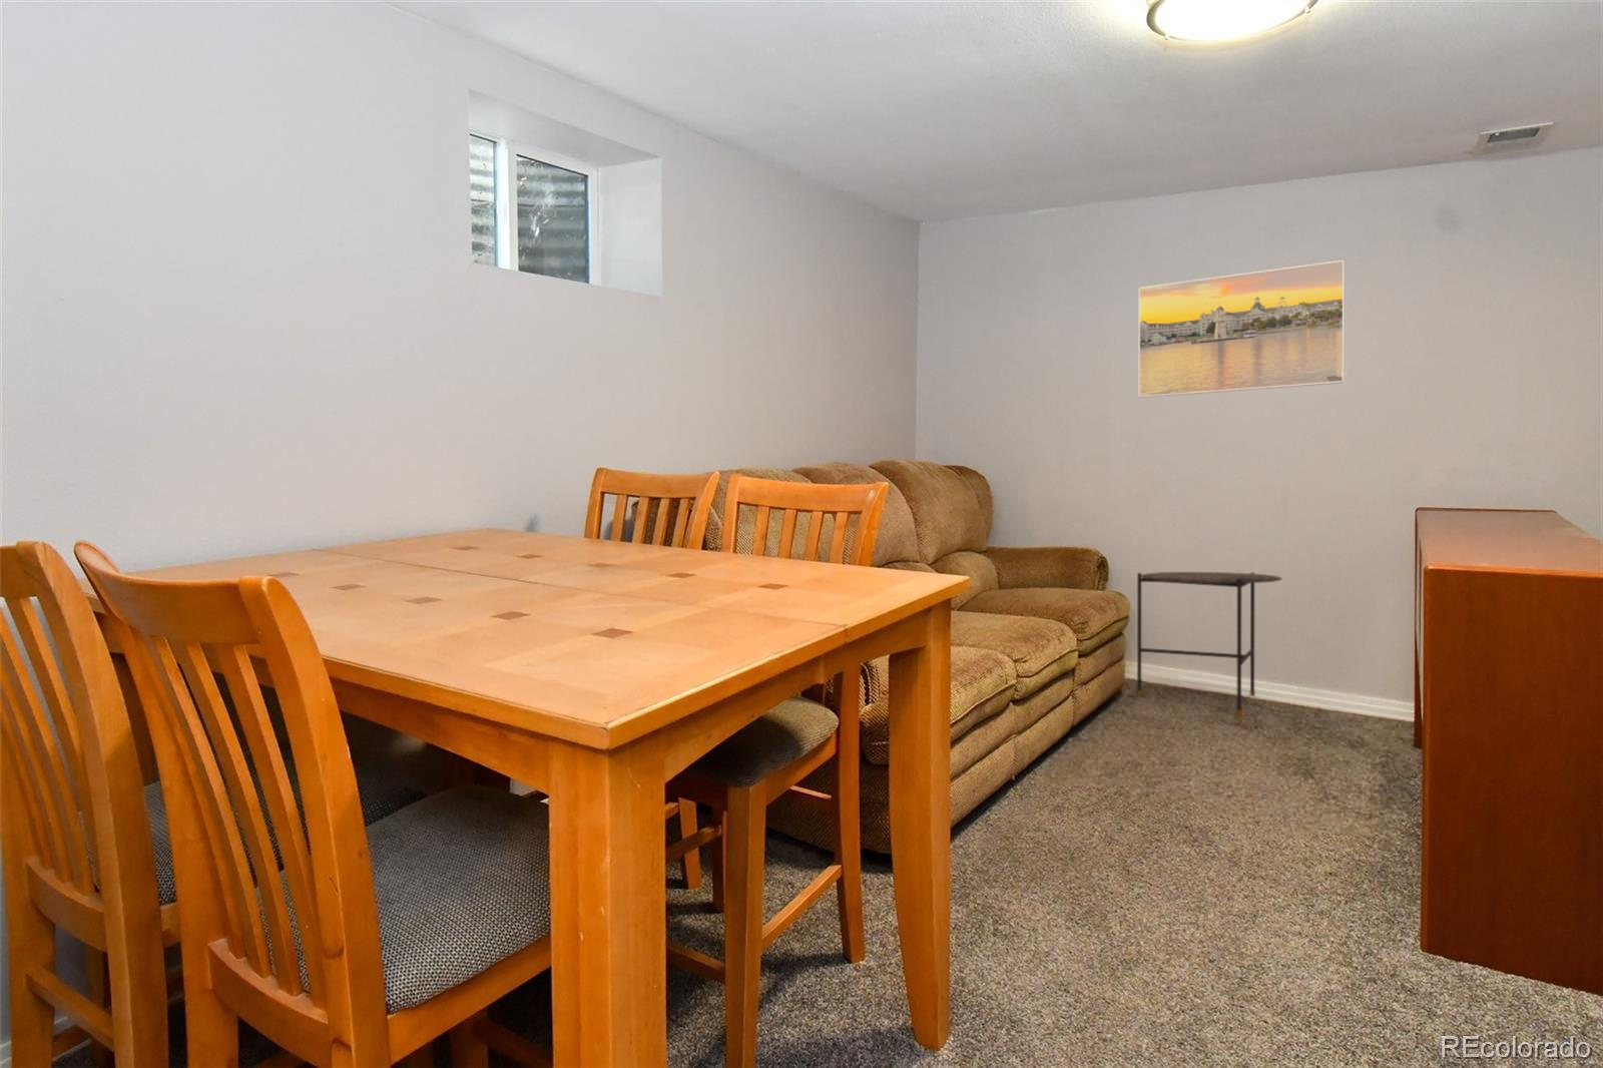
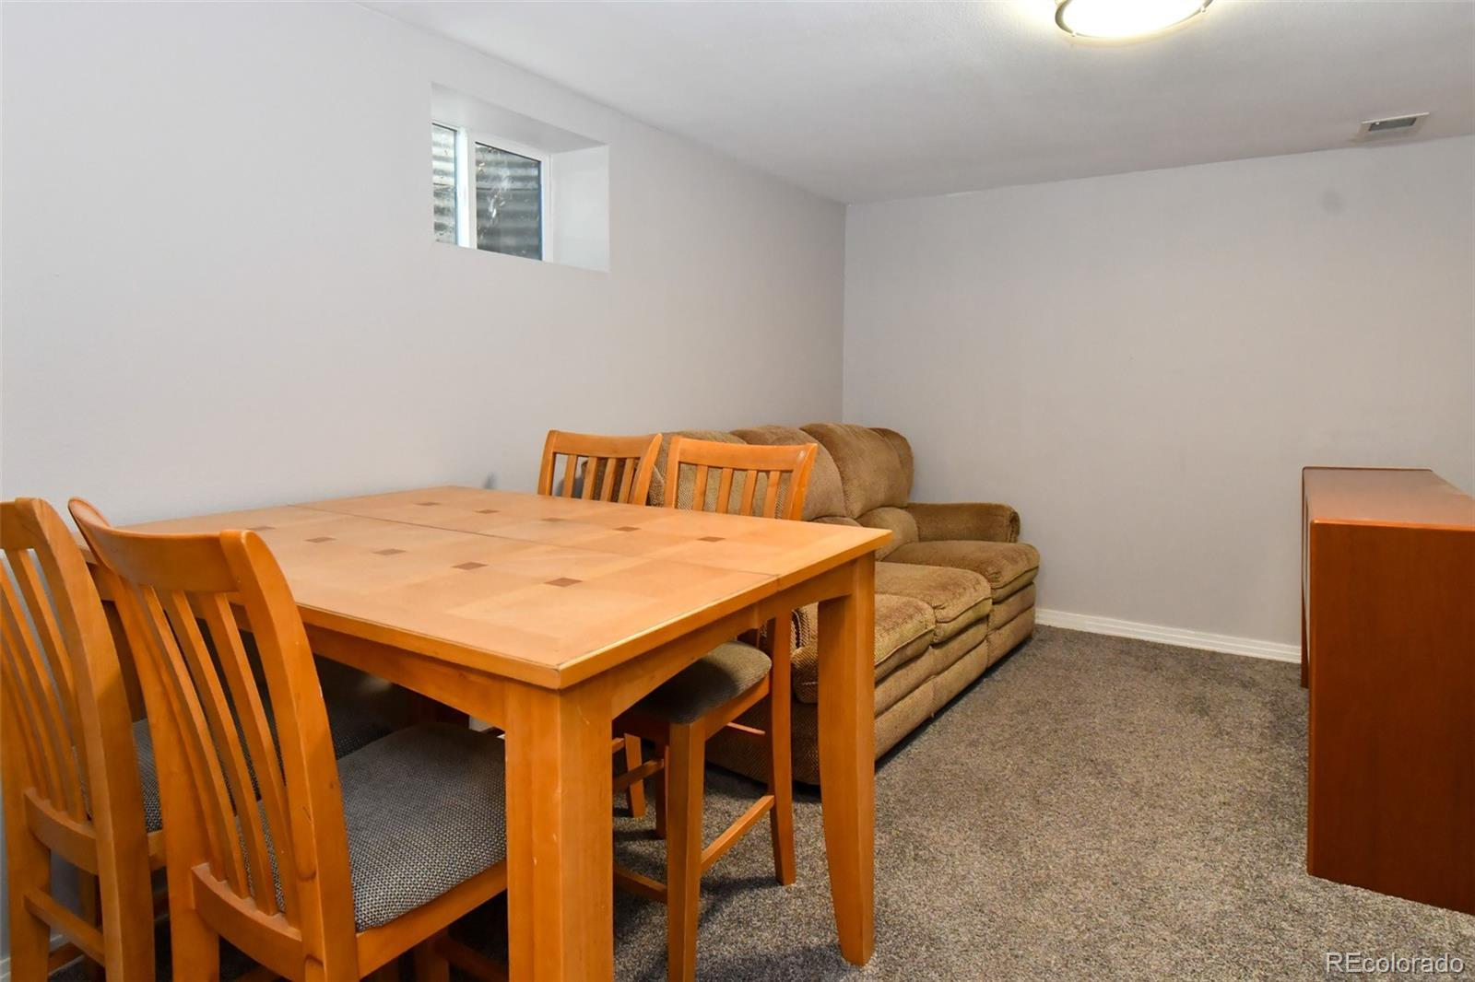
- side table [1136,571,1284,719]
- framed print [1138,260,1346,399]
